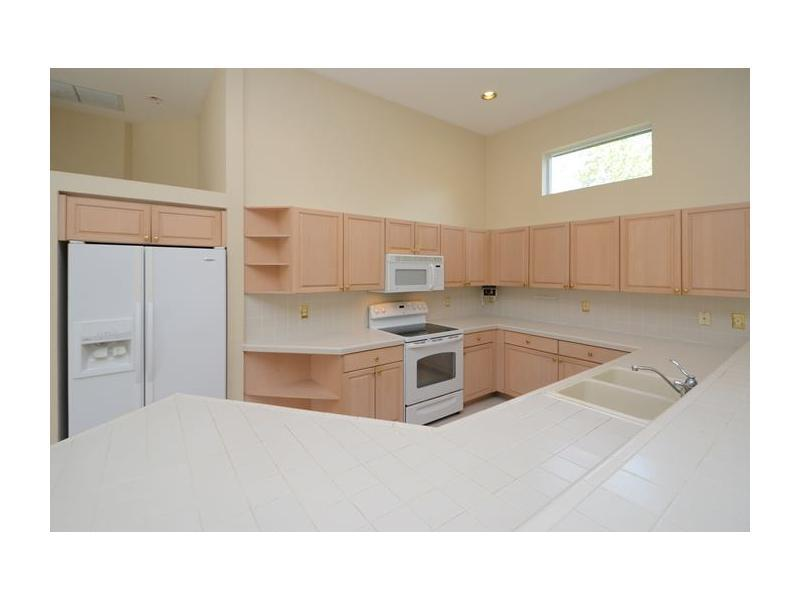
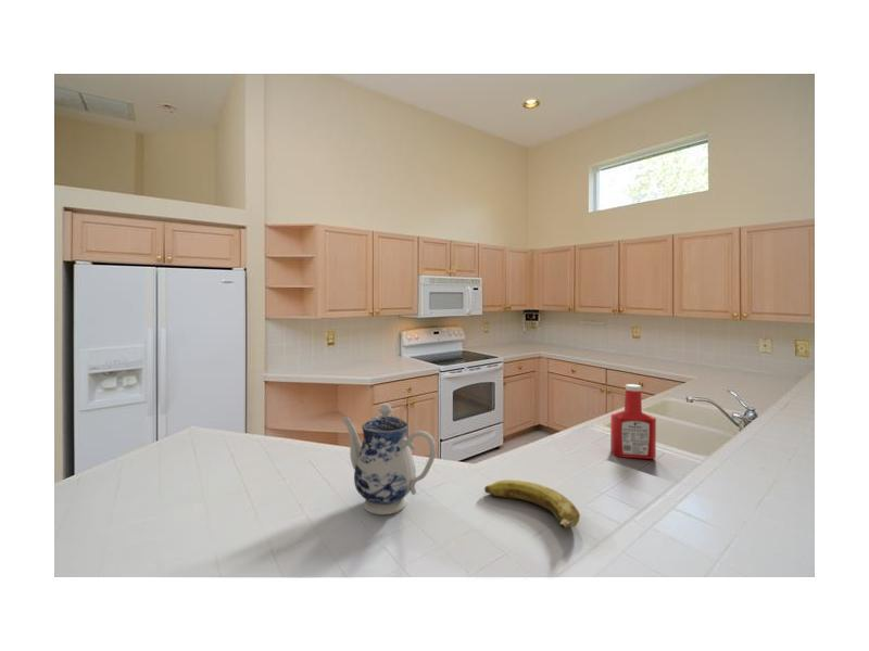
+ soap bottle [609,383,657,460]
+ teapot [340,403,437,515]
+ banana [483,478,581,529]
